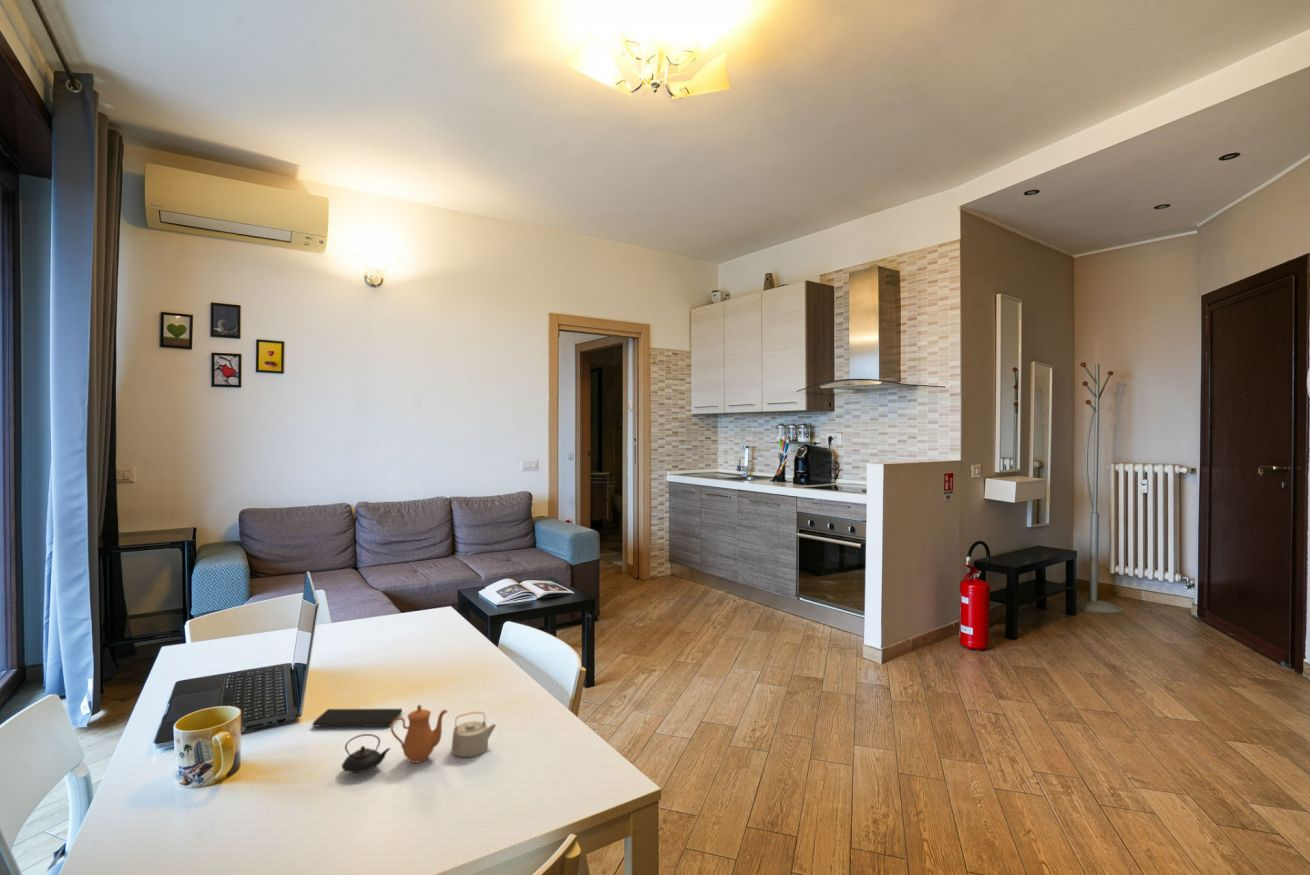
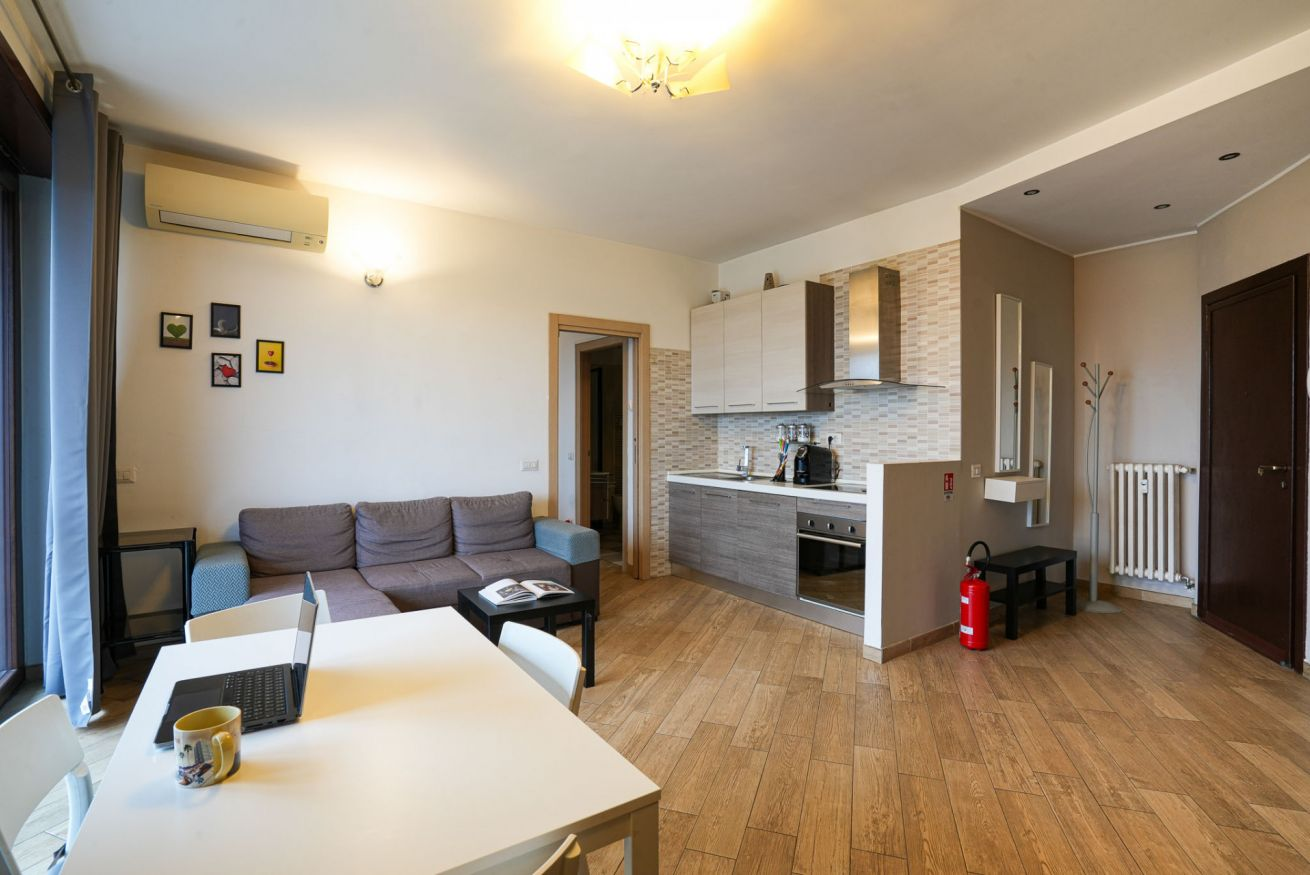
- teapot [341,704,497,774]
- smartphone [312,708,403,728]
